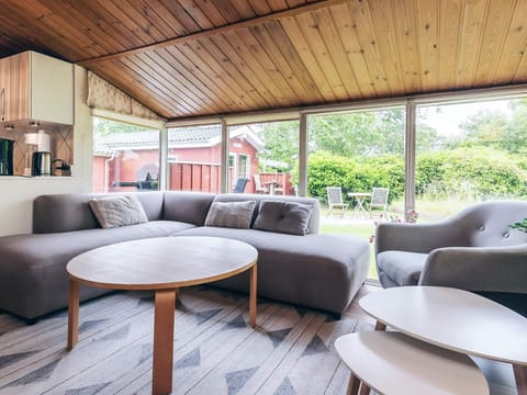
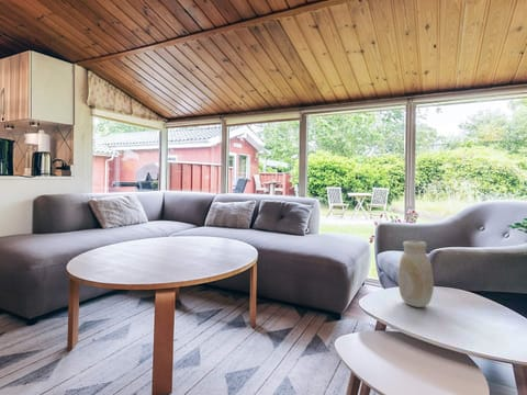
+ vase [397,239,435,308]
